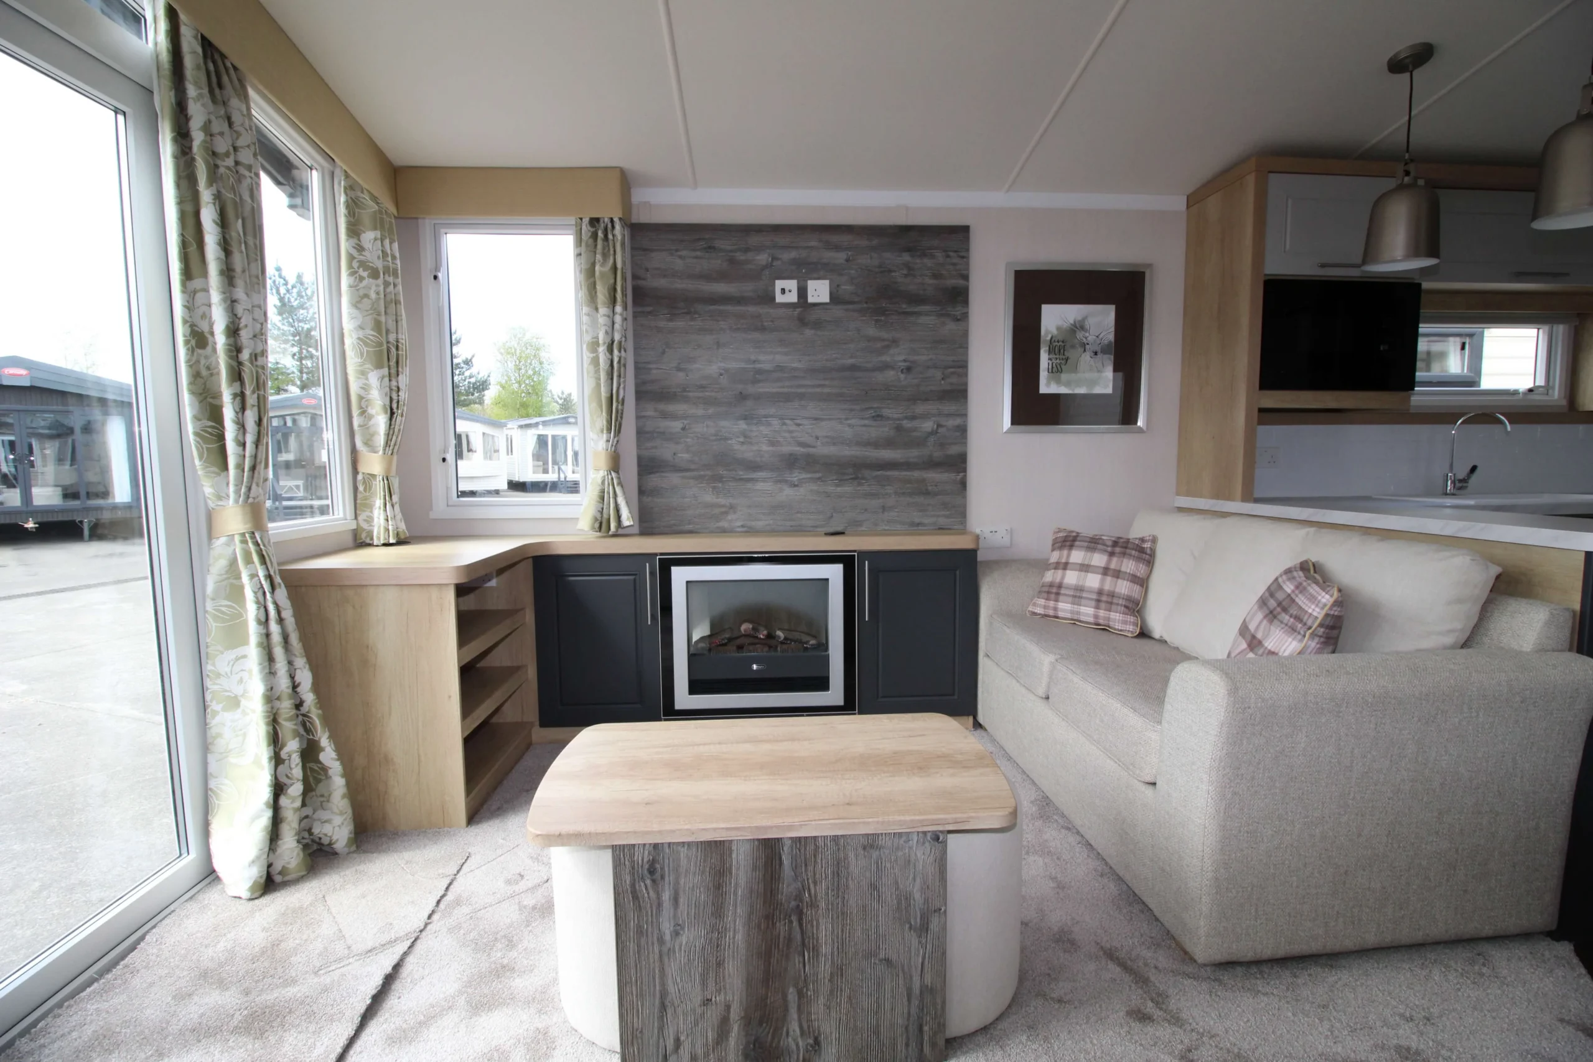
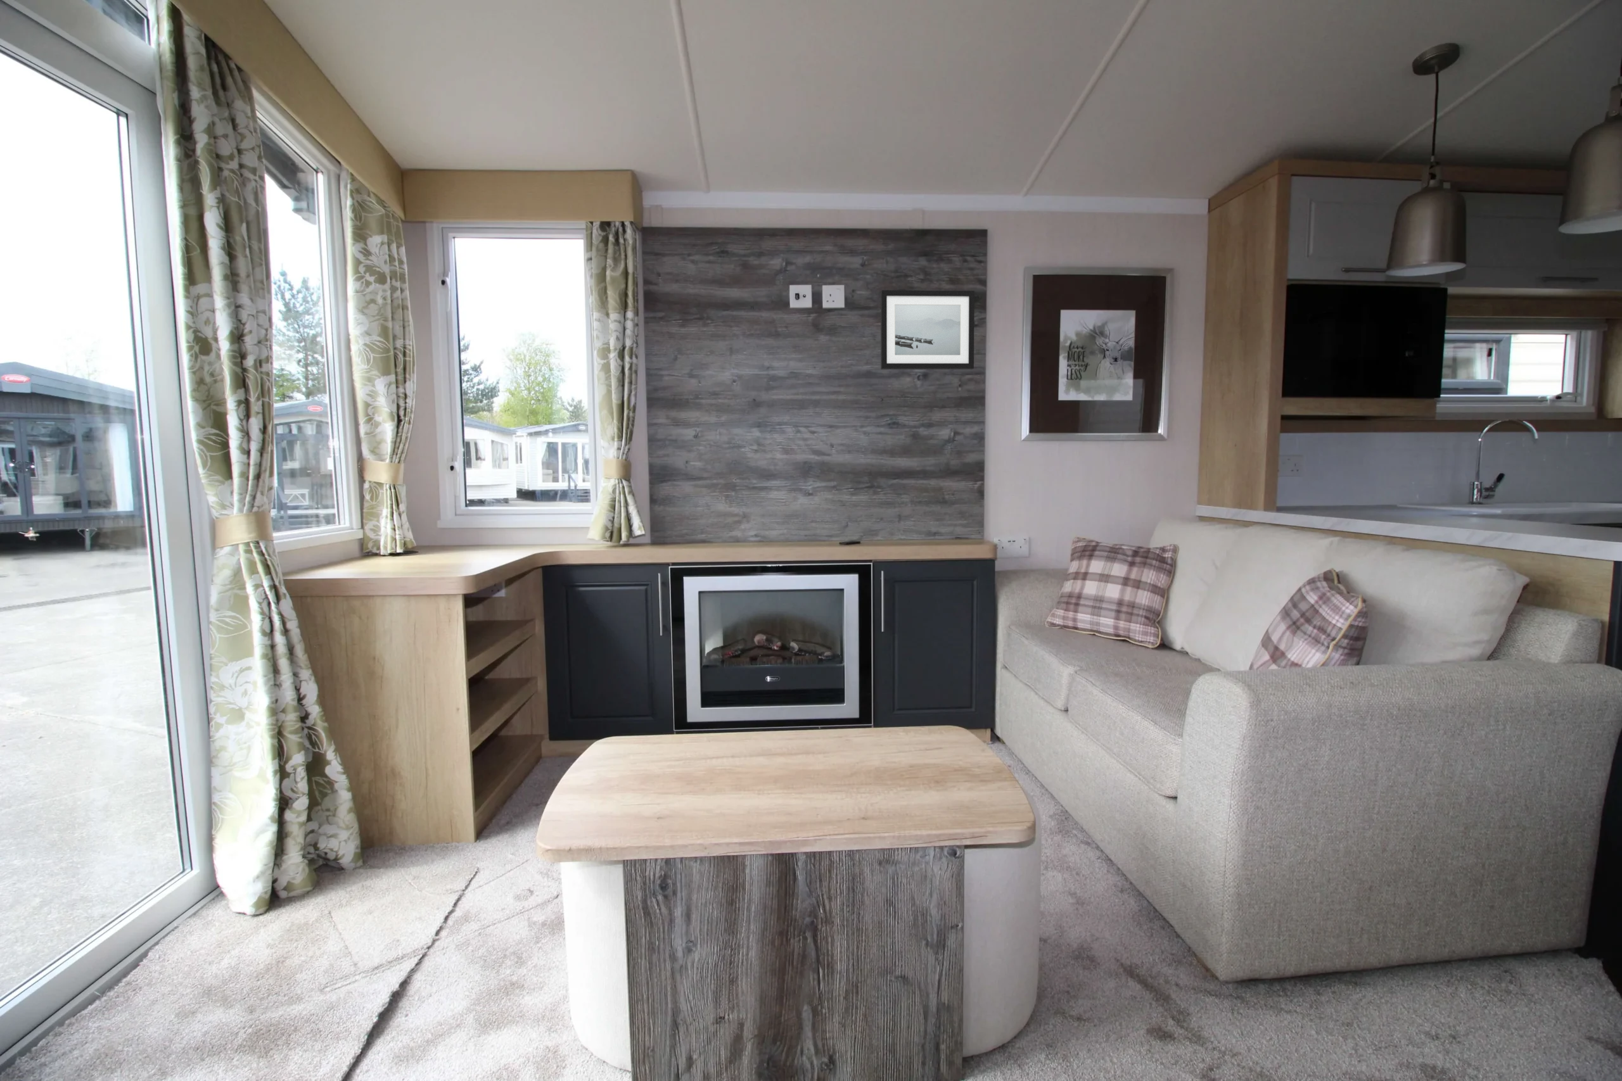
+ wall art [880,290,975,370]
